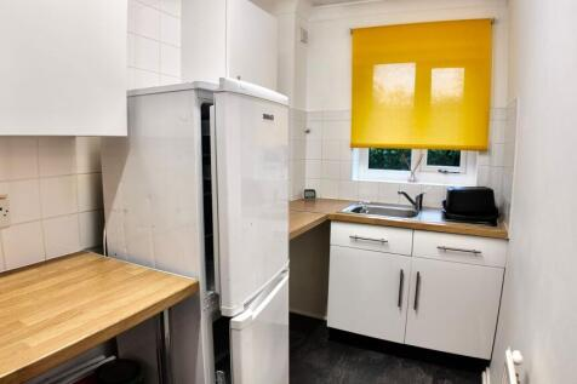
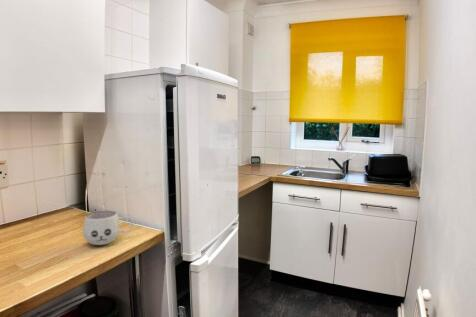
+ mug [82,210,134,246]
